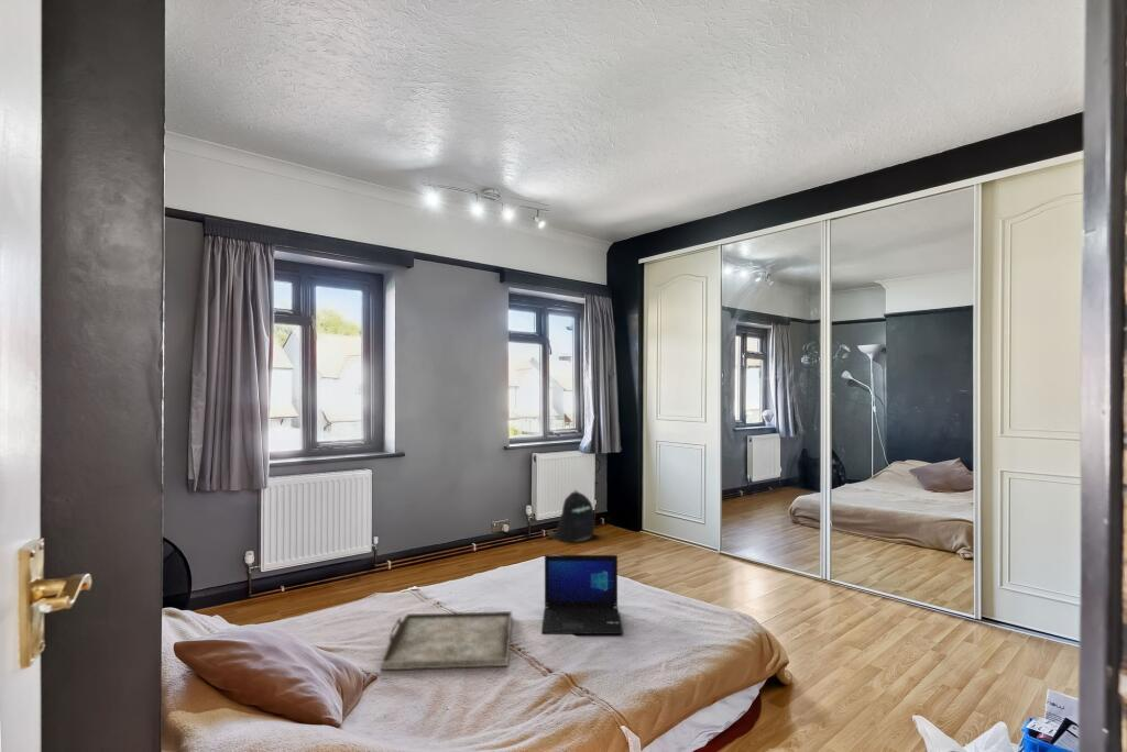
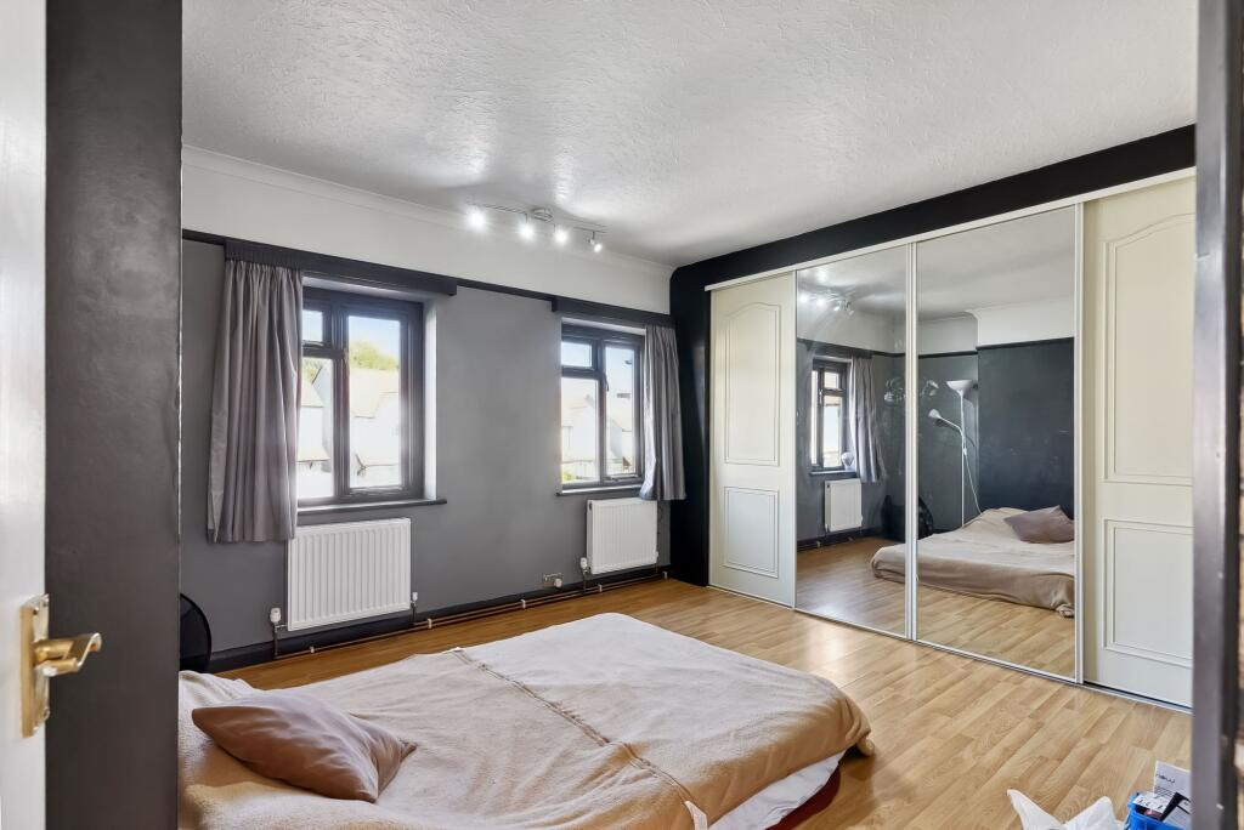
- backpack [546,489,597,543]
- serving tray [380,610,513,671]
- laptop [540,554,624,635]
